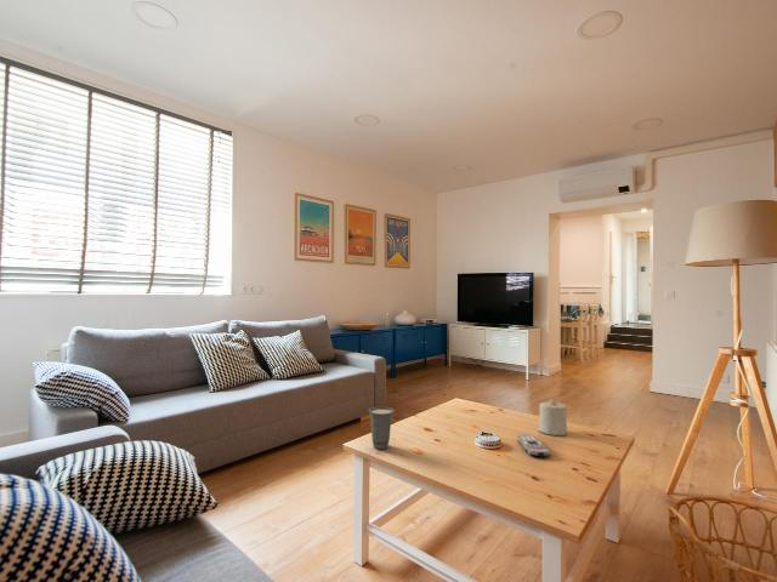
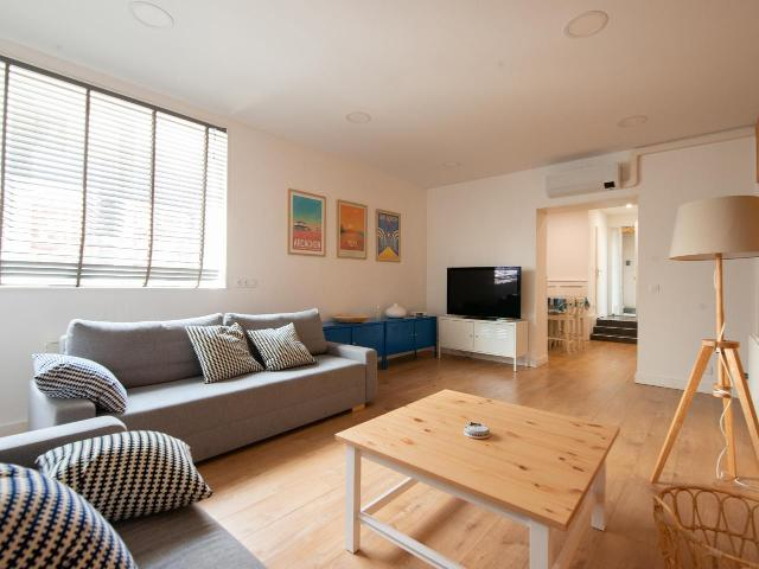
- cup [367,405,396,451]
- remote control [517,433,552,457]
- candle [538,398,568,436]
